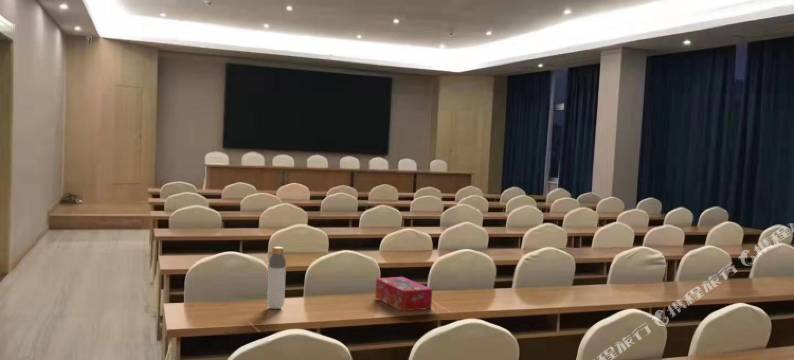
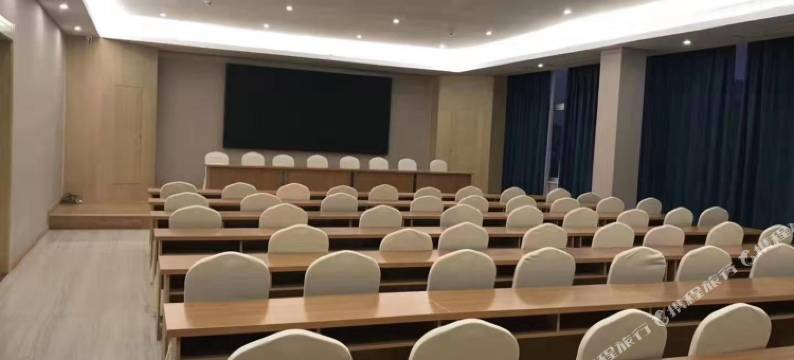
- bottle [266,246,287,310]
- tissue box [374,276,433,312]
